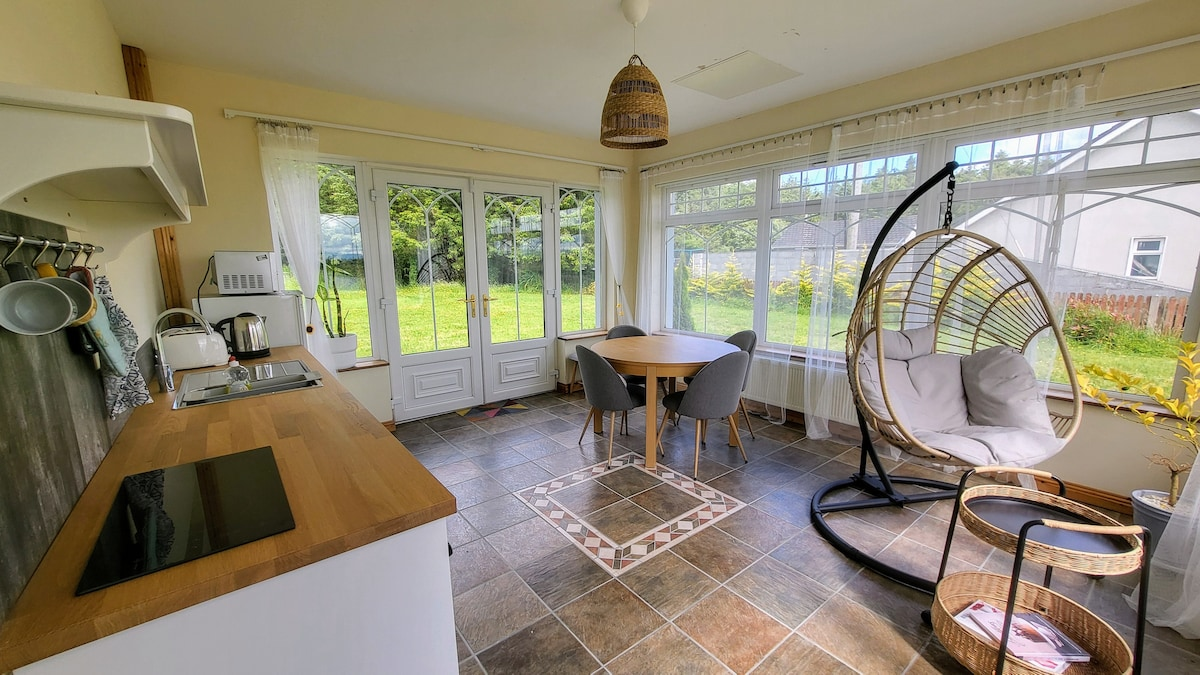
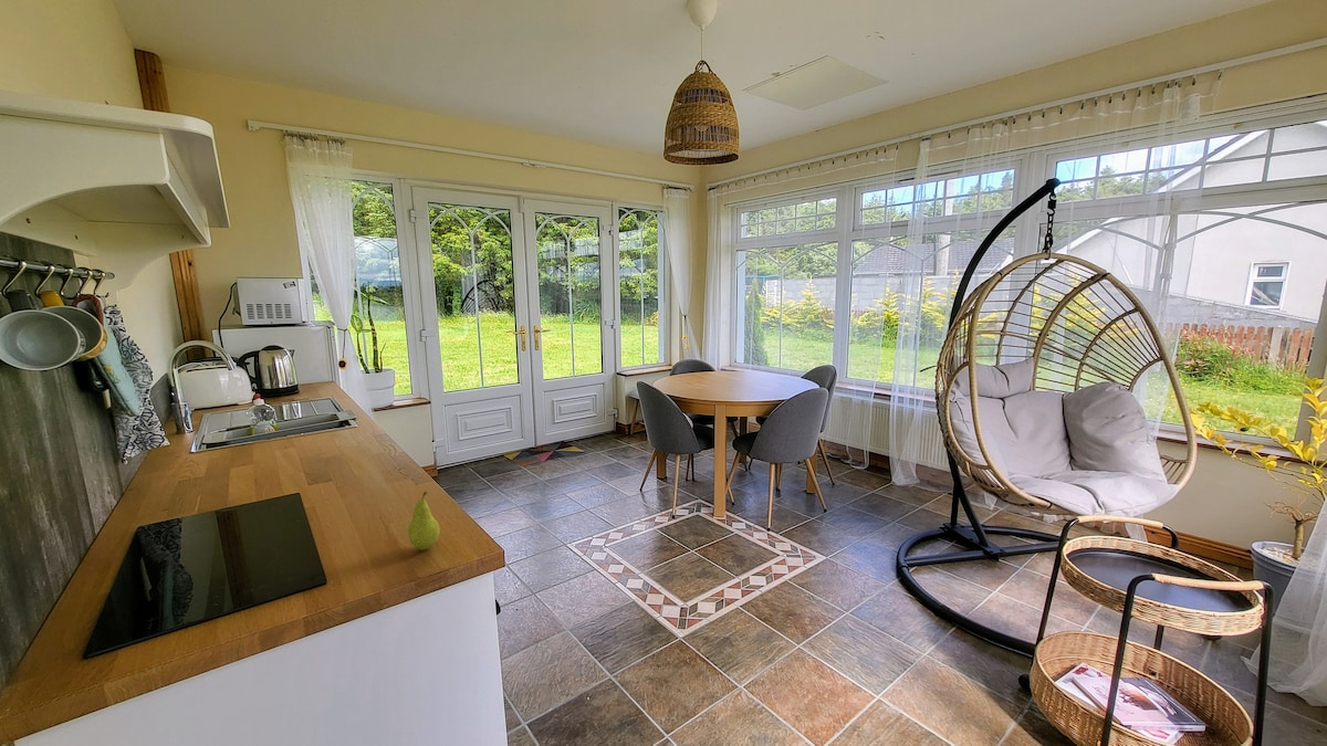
+ fruit [407,491,441,551]
